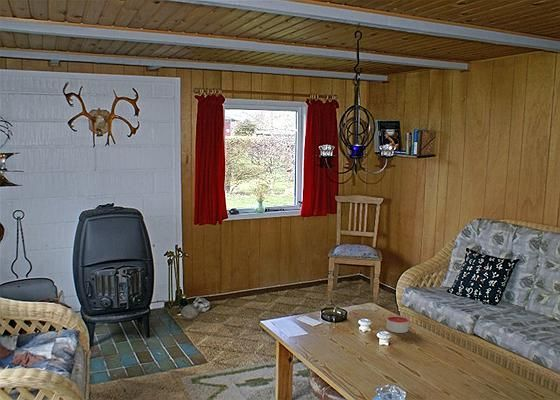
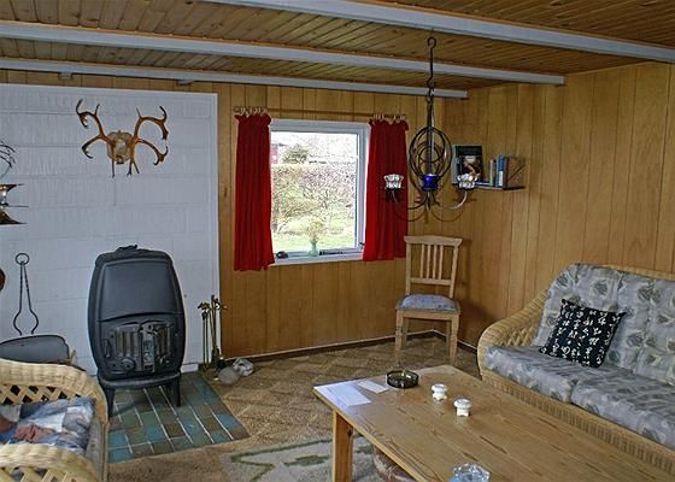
- candle [386,315,410,334]
